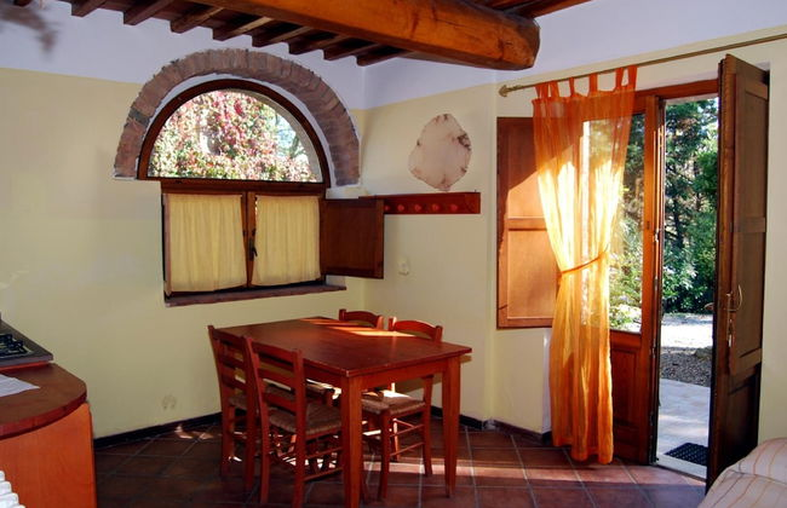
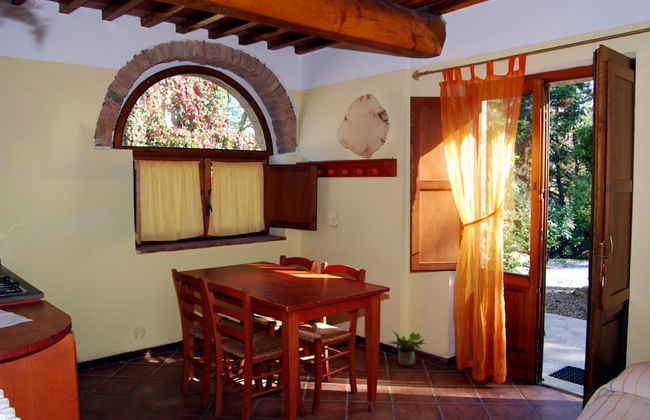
+ potted plant [388,330,428,367]
